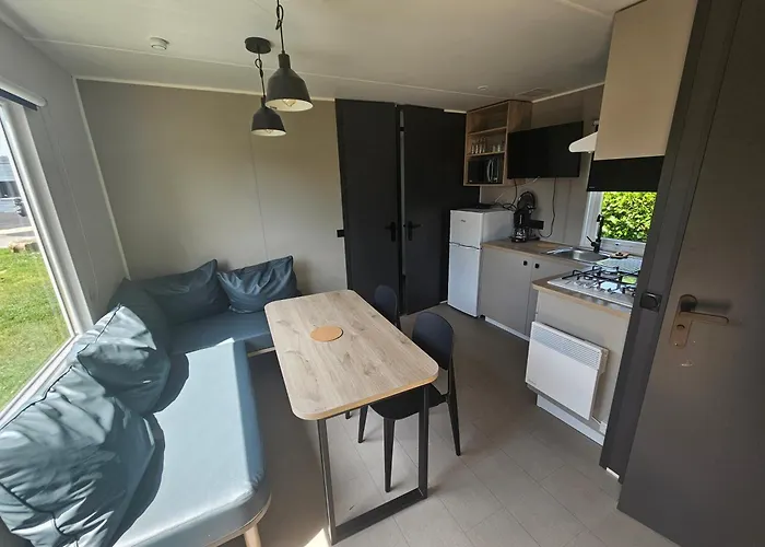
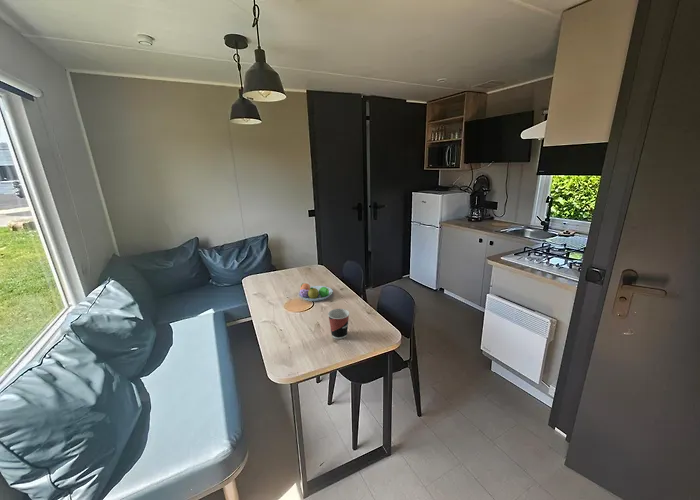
+ fruit bowl [298,282,334,302]
+ cup [327,308,350,340]
